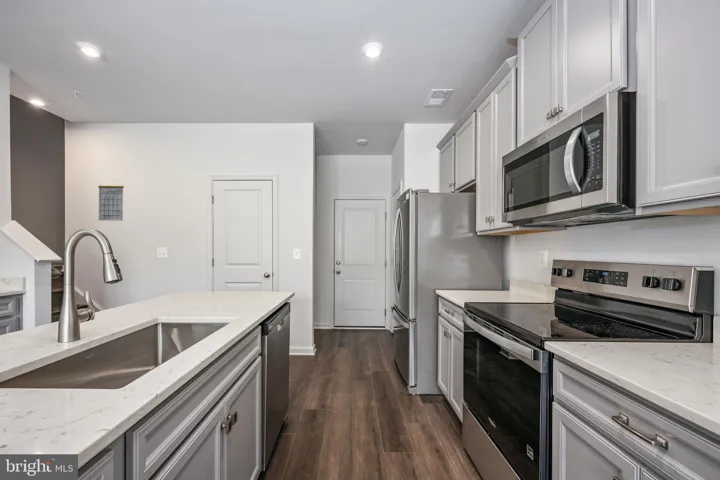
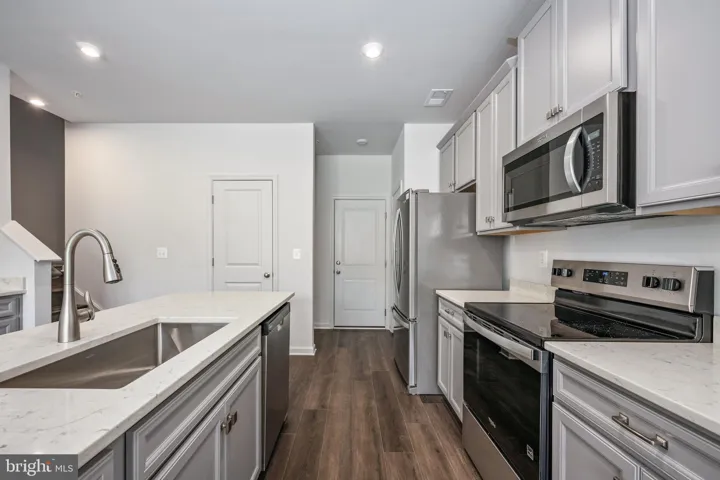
- calendar [97,179,125,222]
